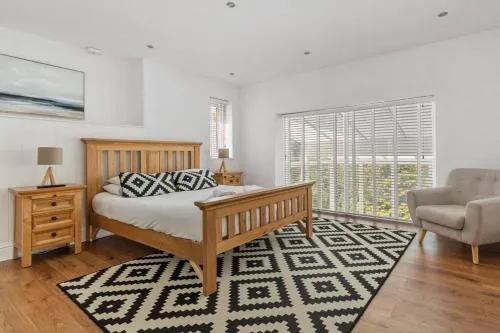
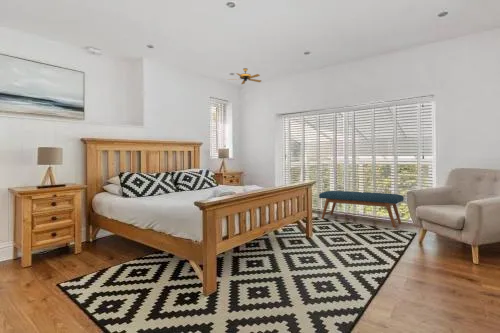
+ bench [318,190,405,229]
+ ceiling fan [227,67,263,85]
